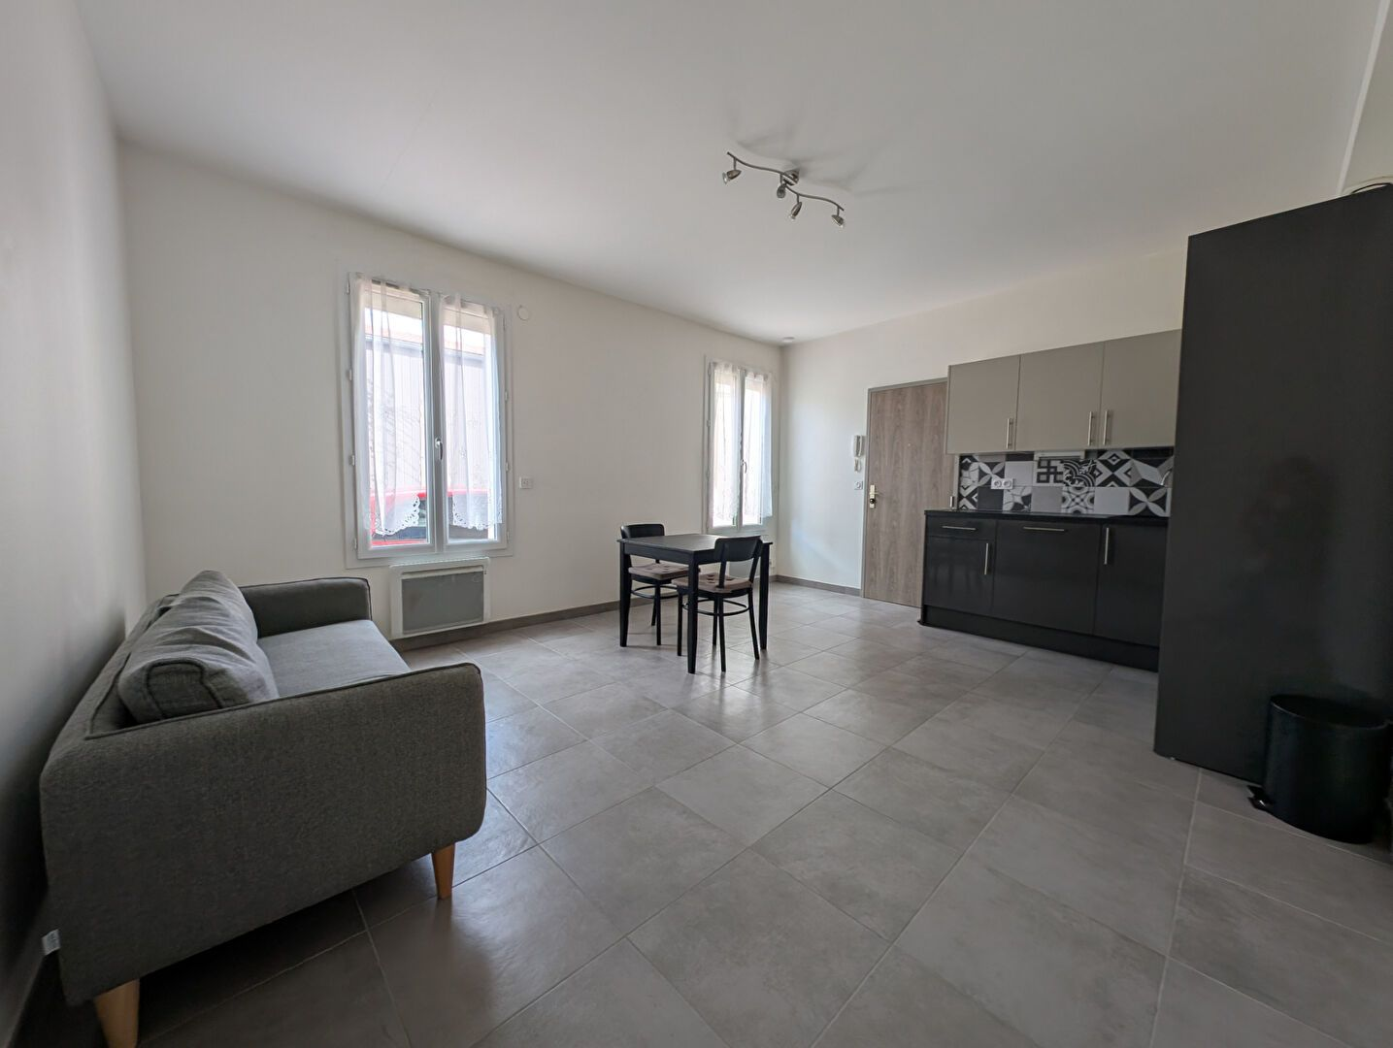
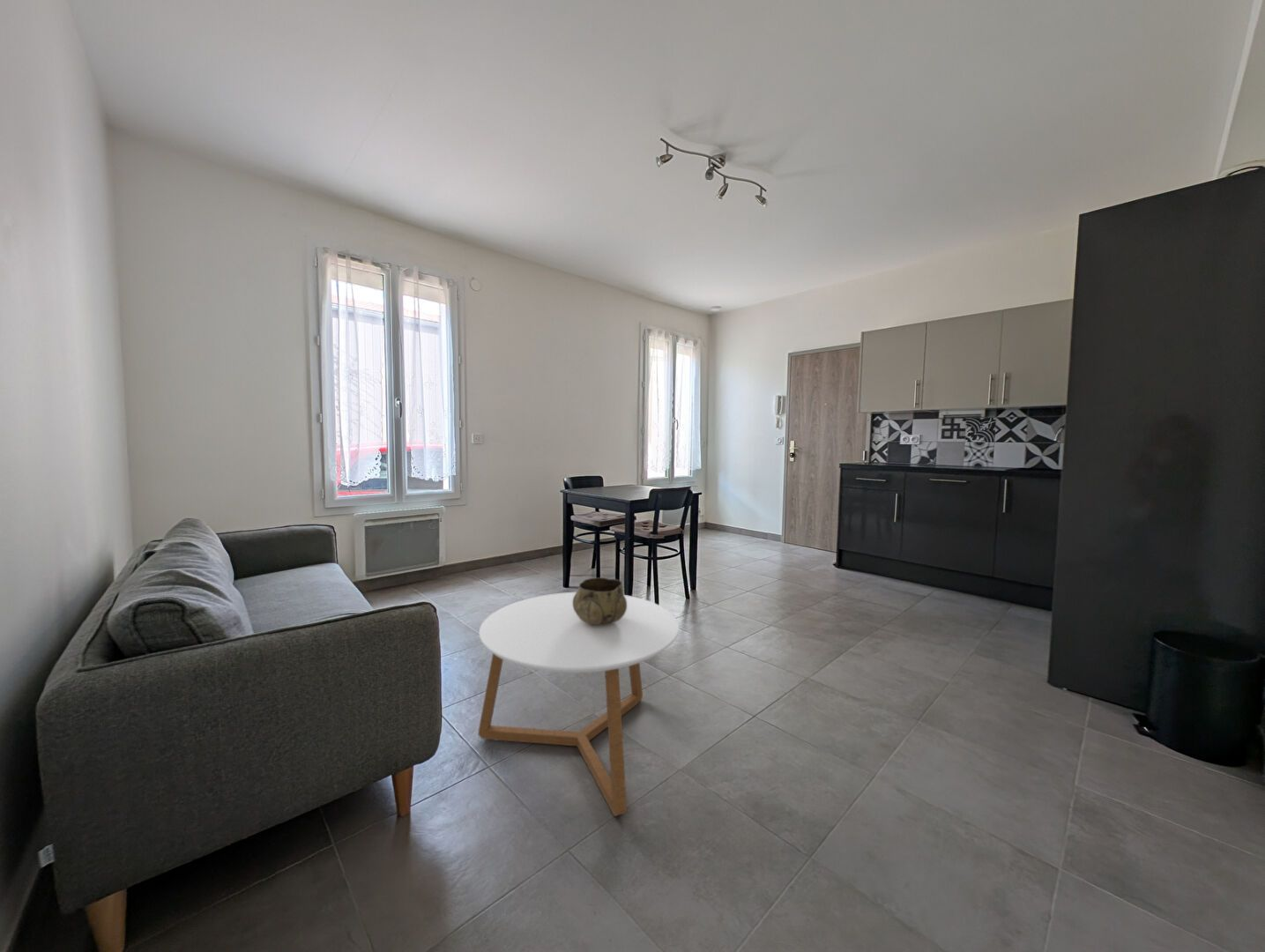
+ coffee table [478,591,681,817]
+ decorative bowl [573,576,627,626]
